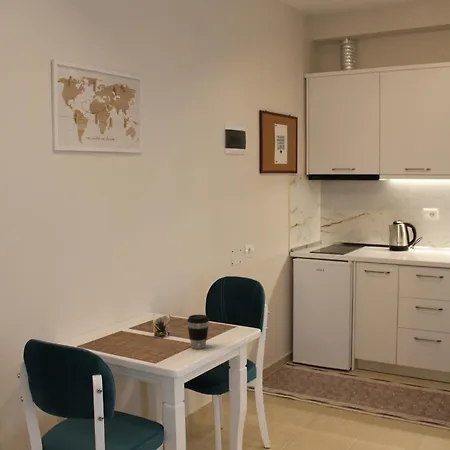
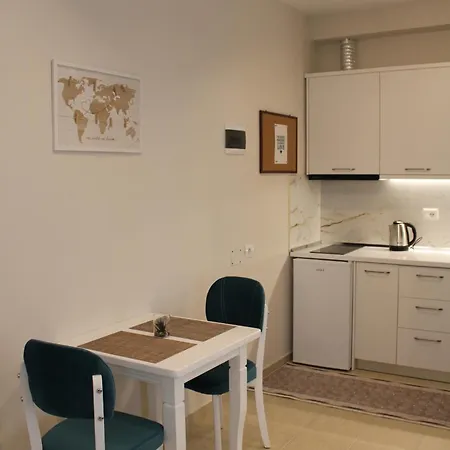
- coffee cup [186,314,210,350]
